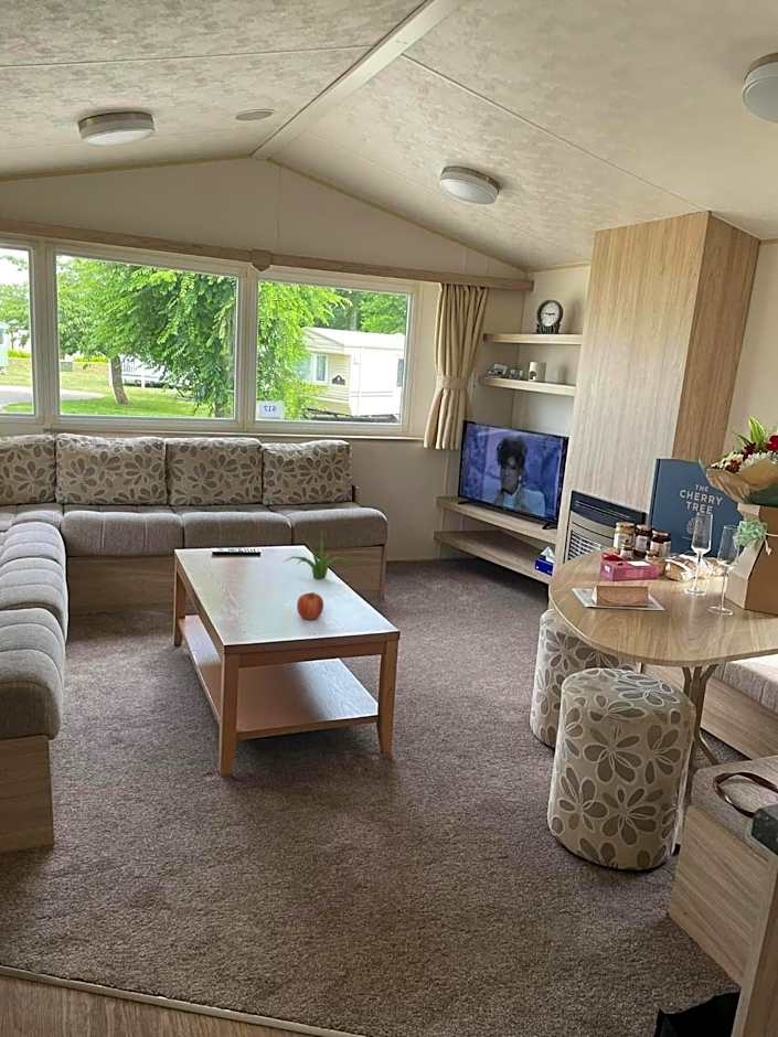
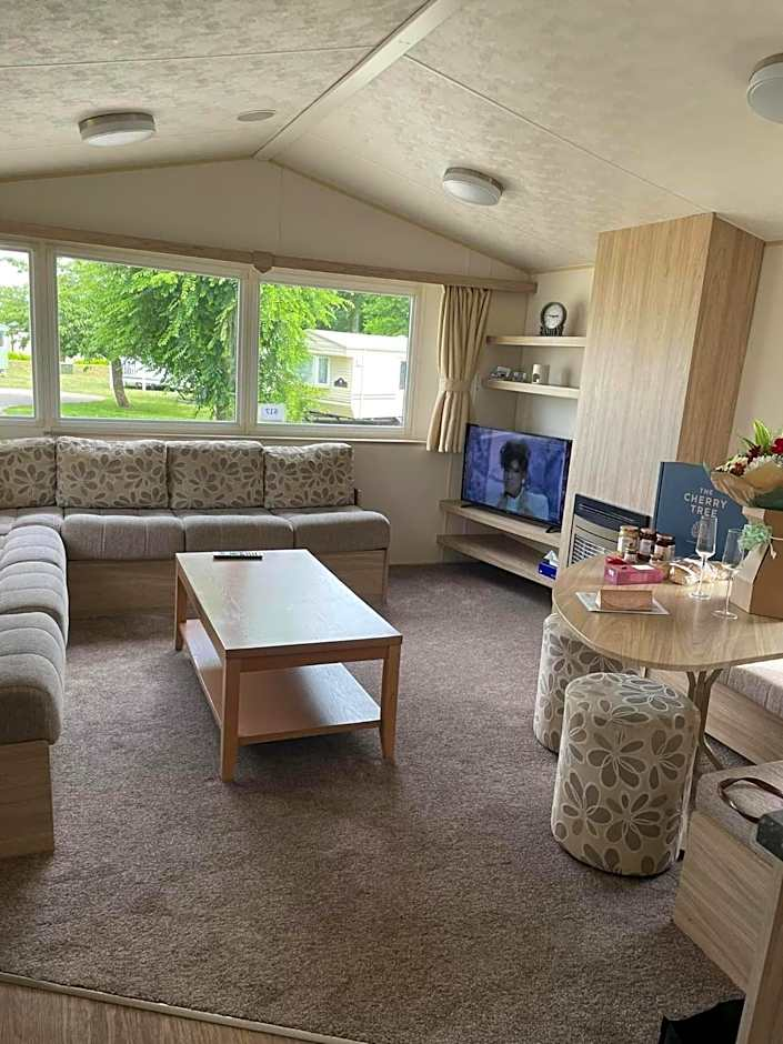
- fruit [296,591,324,621]
- plant [281,525,353,580]
